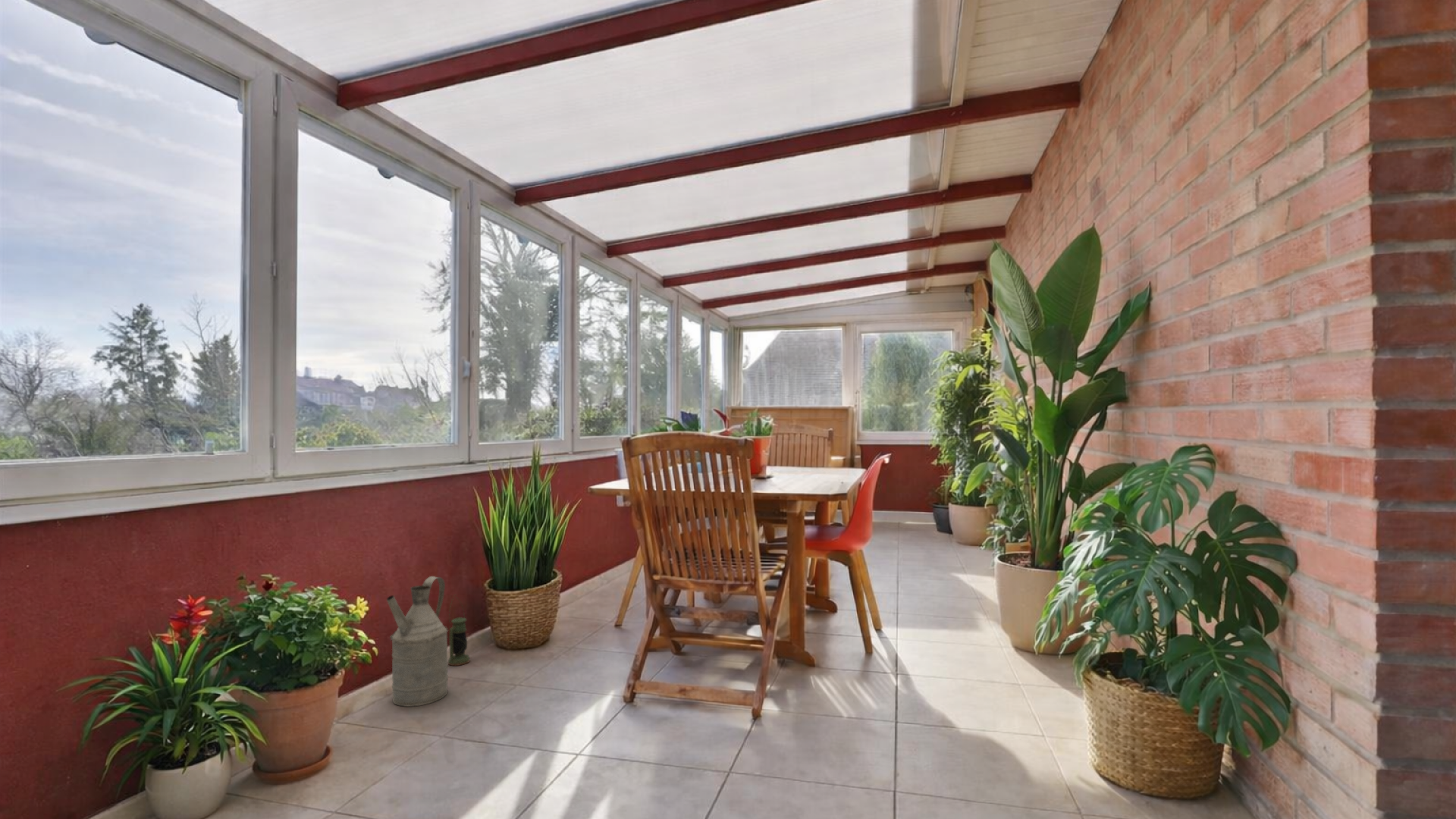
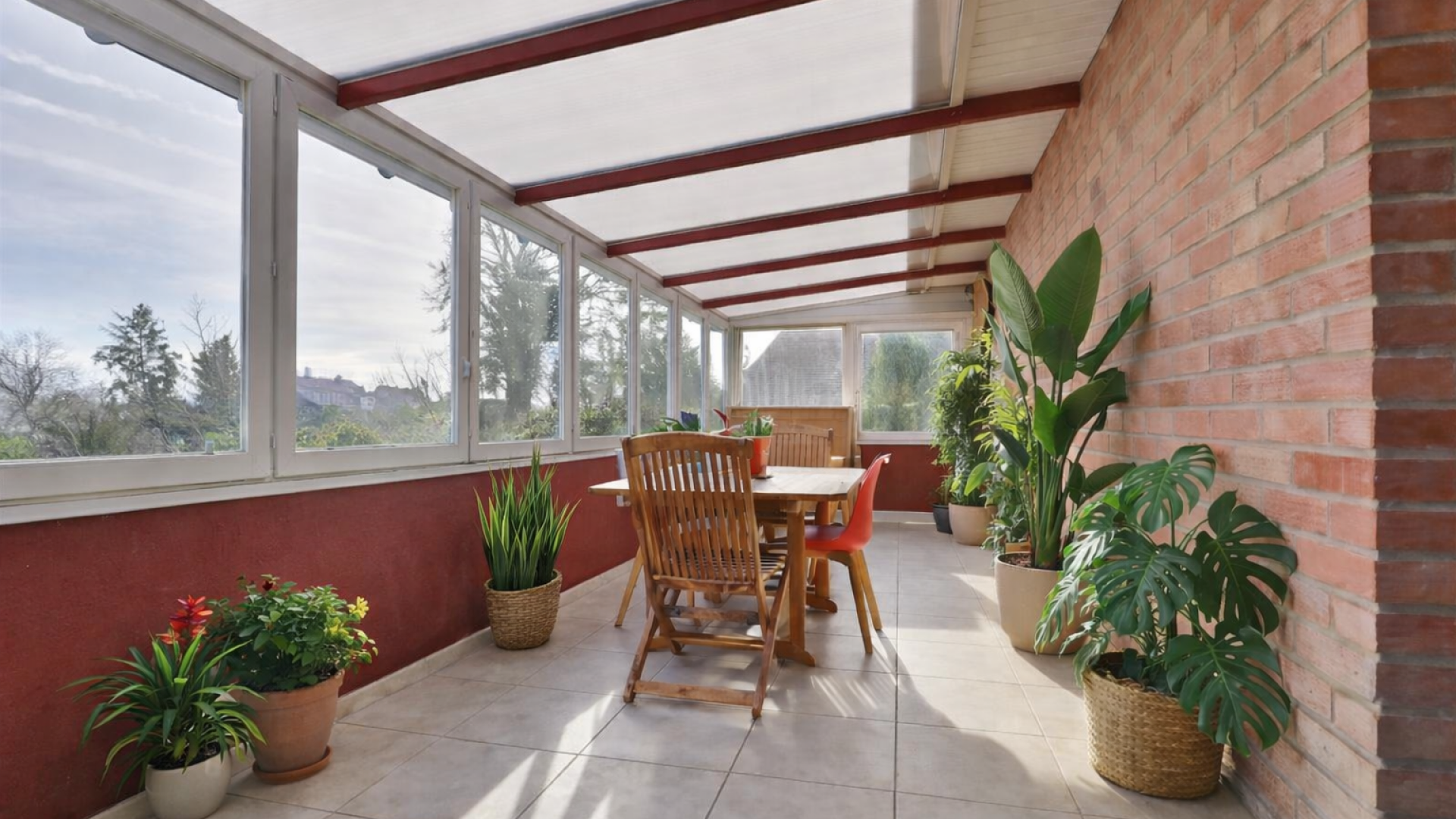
- watering can [386,576,449,708]
- lantern [447,594,471,667]
